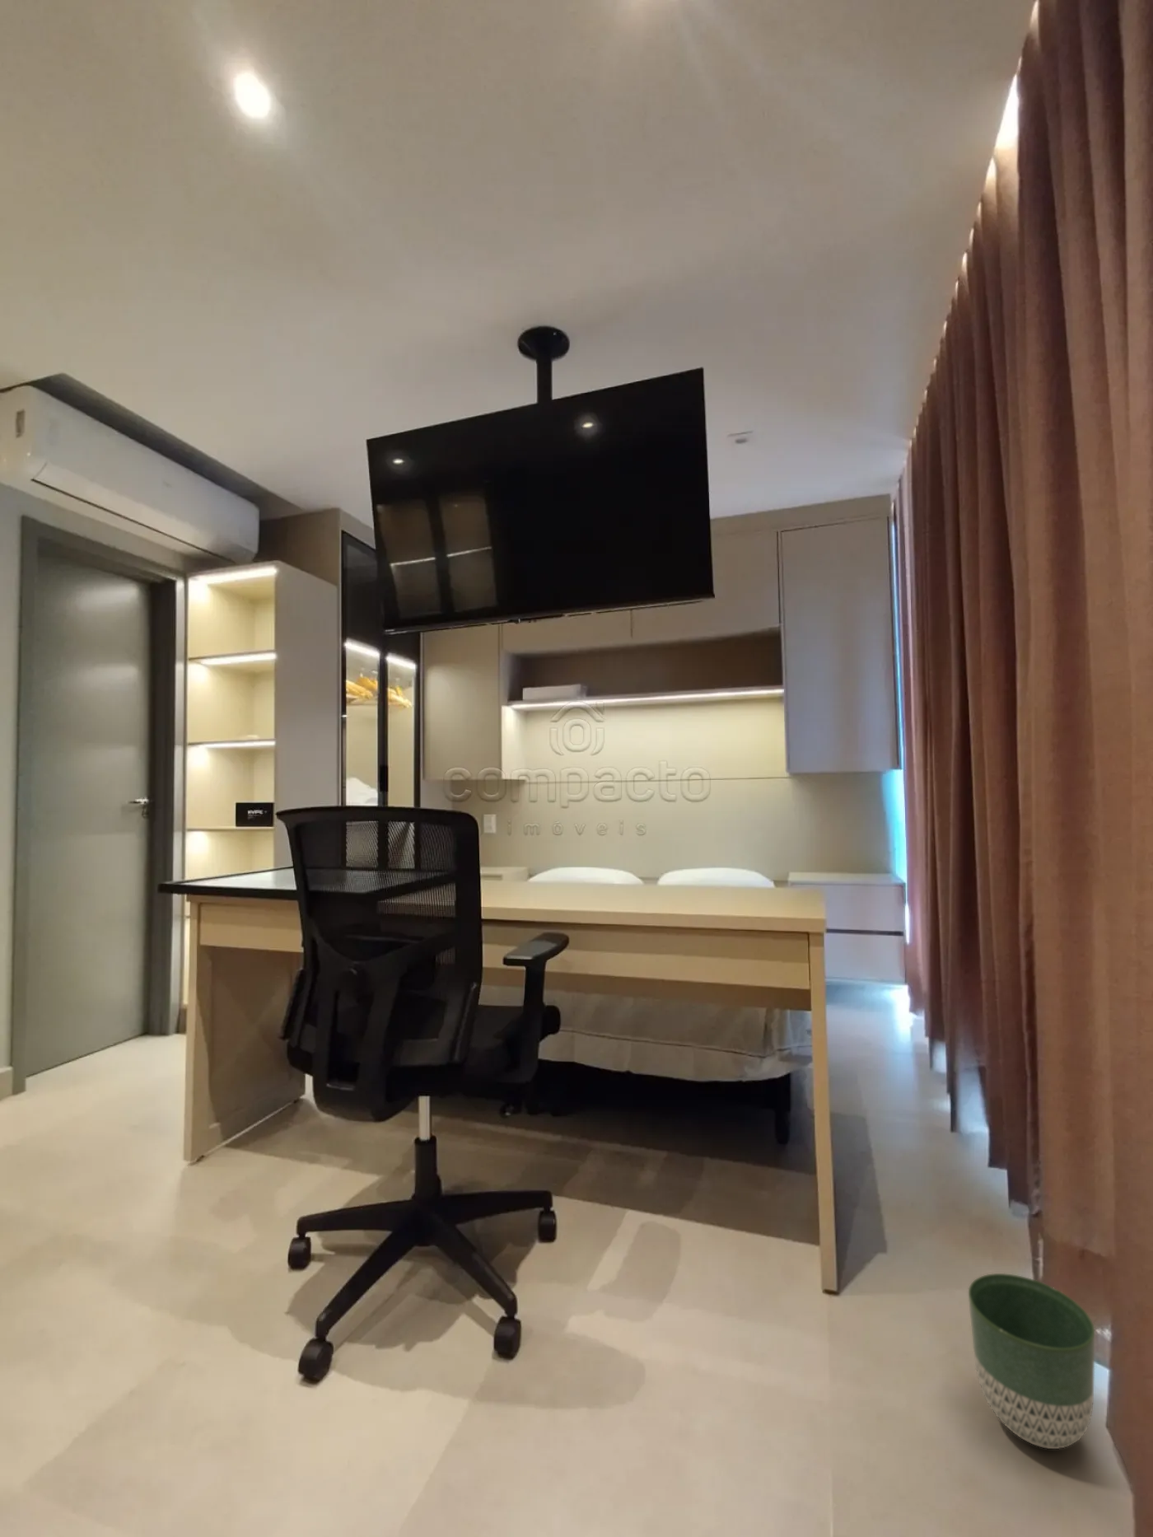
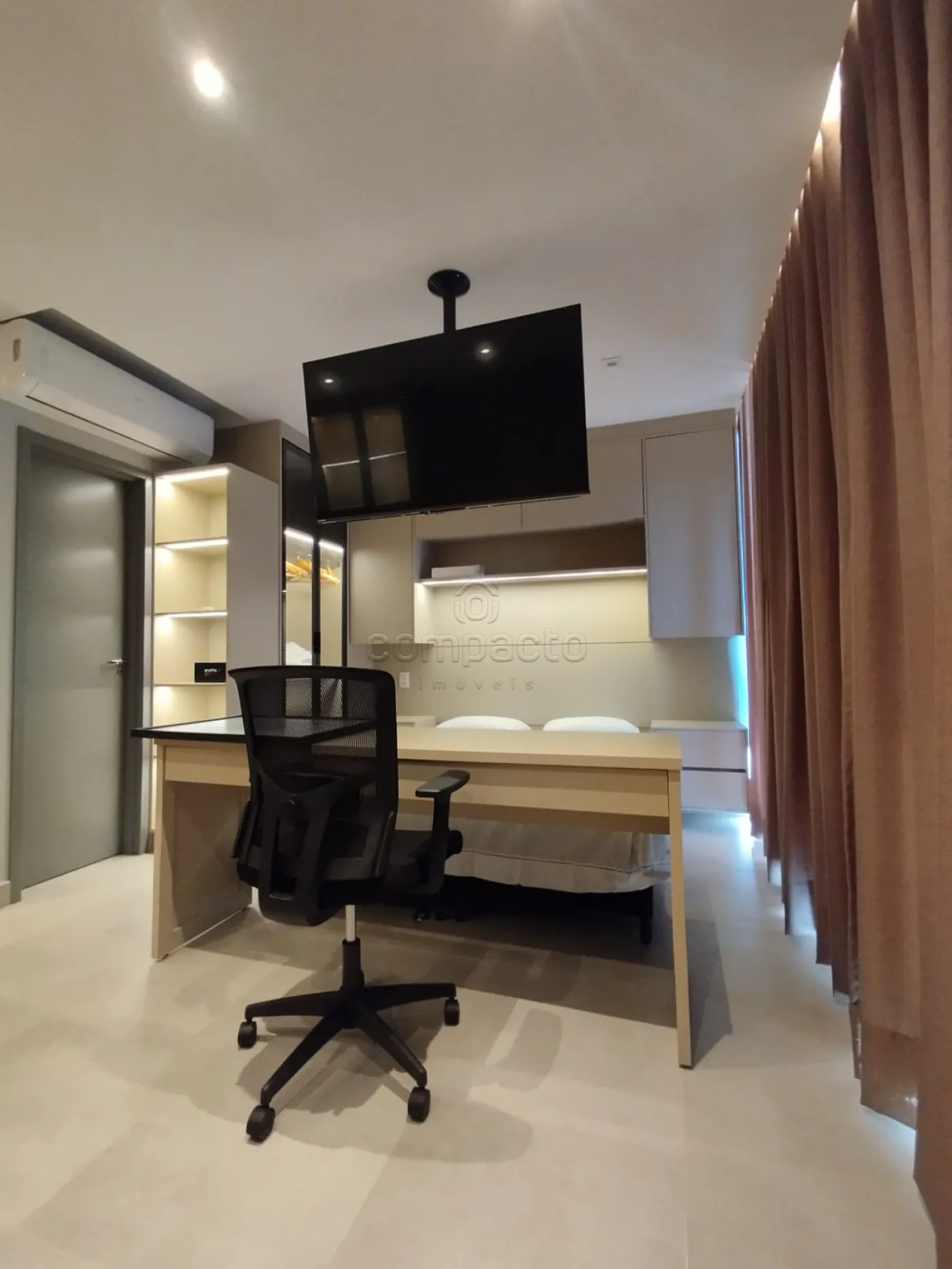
- planter [968,1273,1095,1450]
